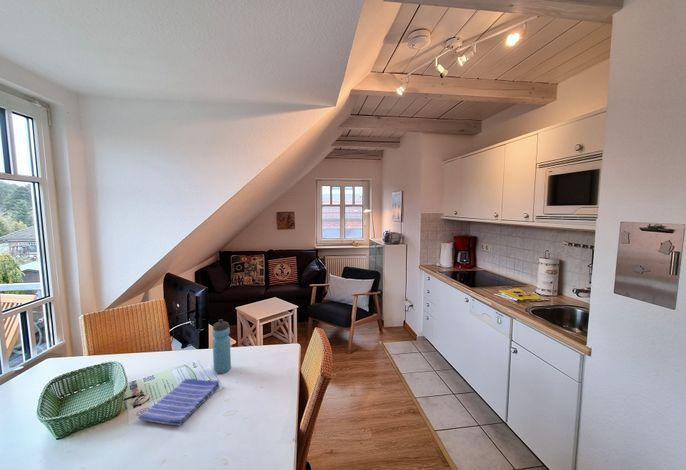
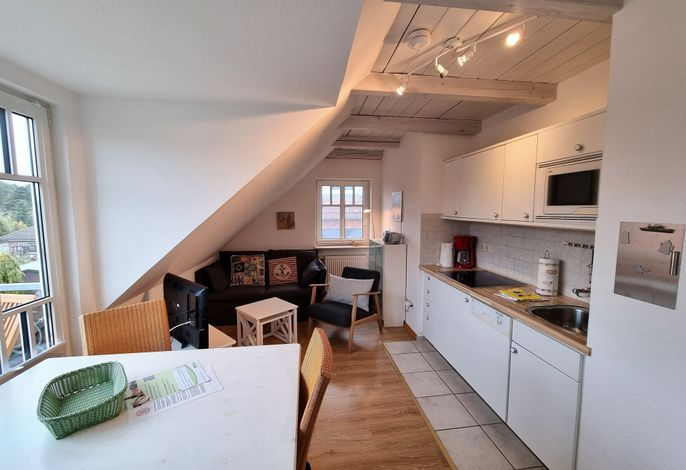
- dish towel [137,378,221,427]
- water bottle [212,318,232,374]
